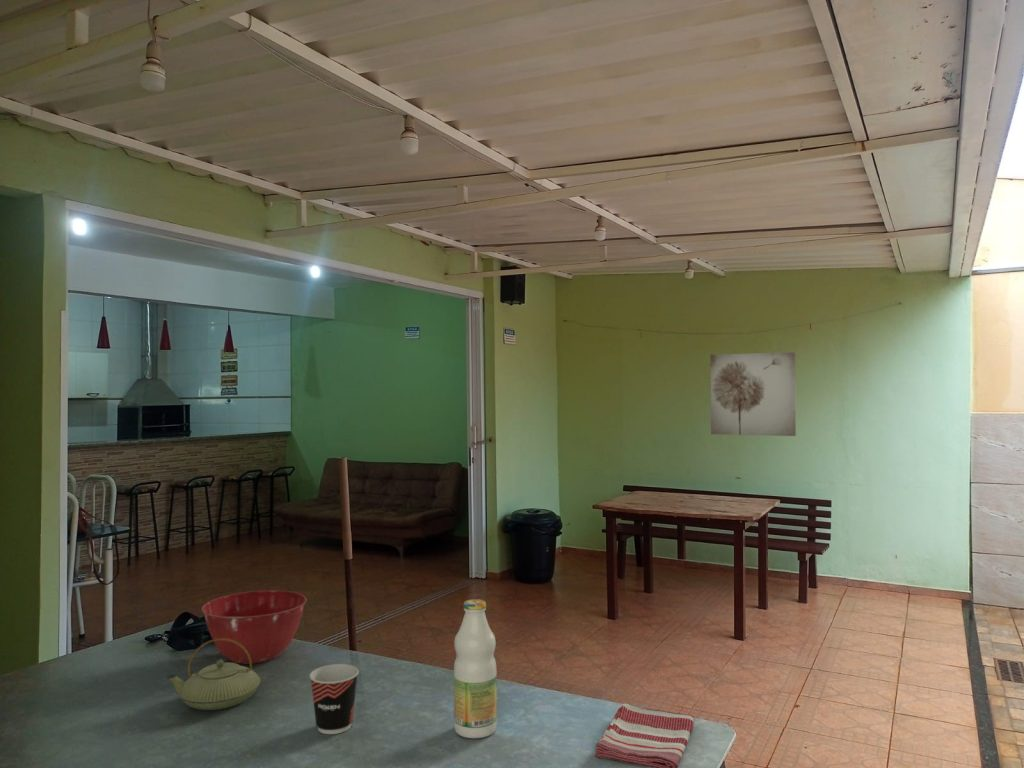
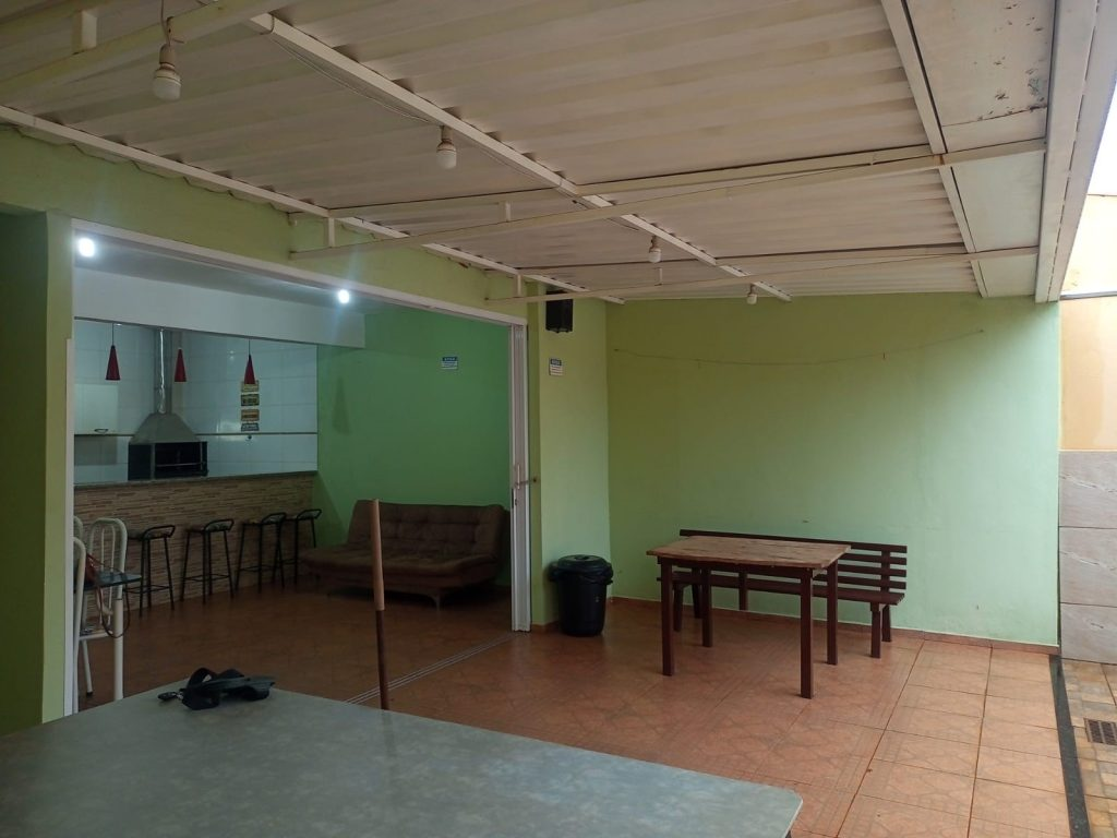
- cup [309,663,360,735]
- dish towel [594,703,696,768]
- teapot [166,638,262,711]
- bottle [453,598,498,739]
- mixing bowl [201,589,307,665]
- wall art [709,351,797,437]
